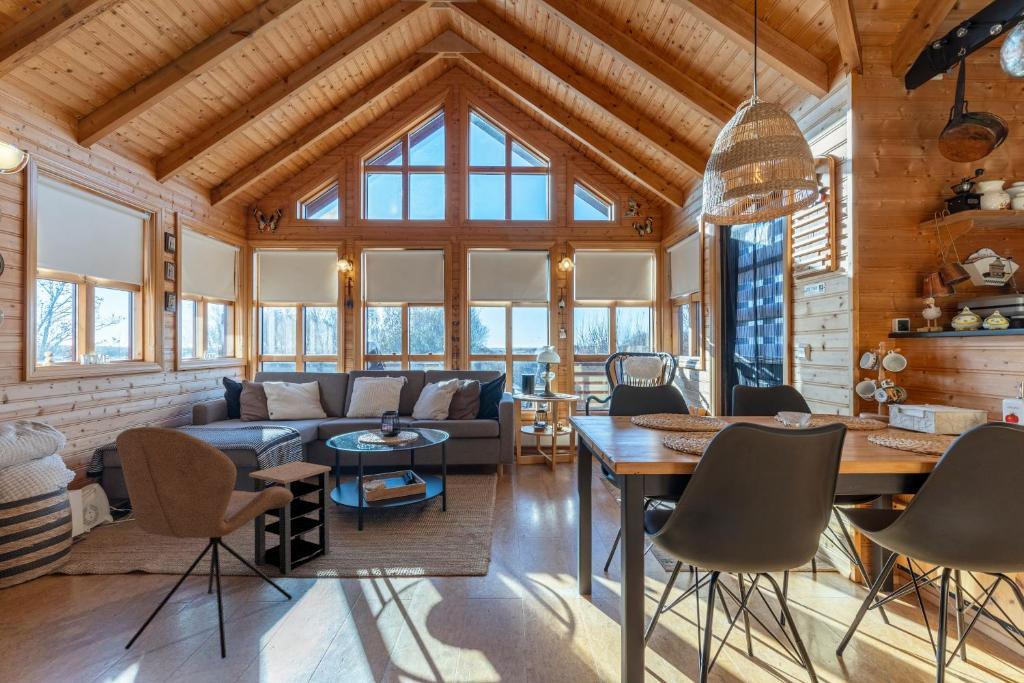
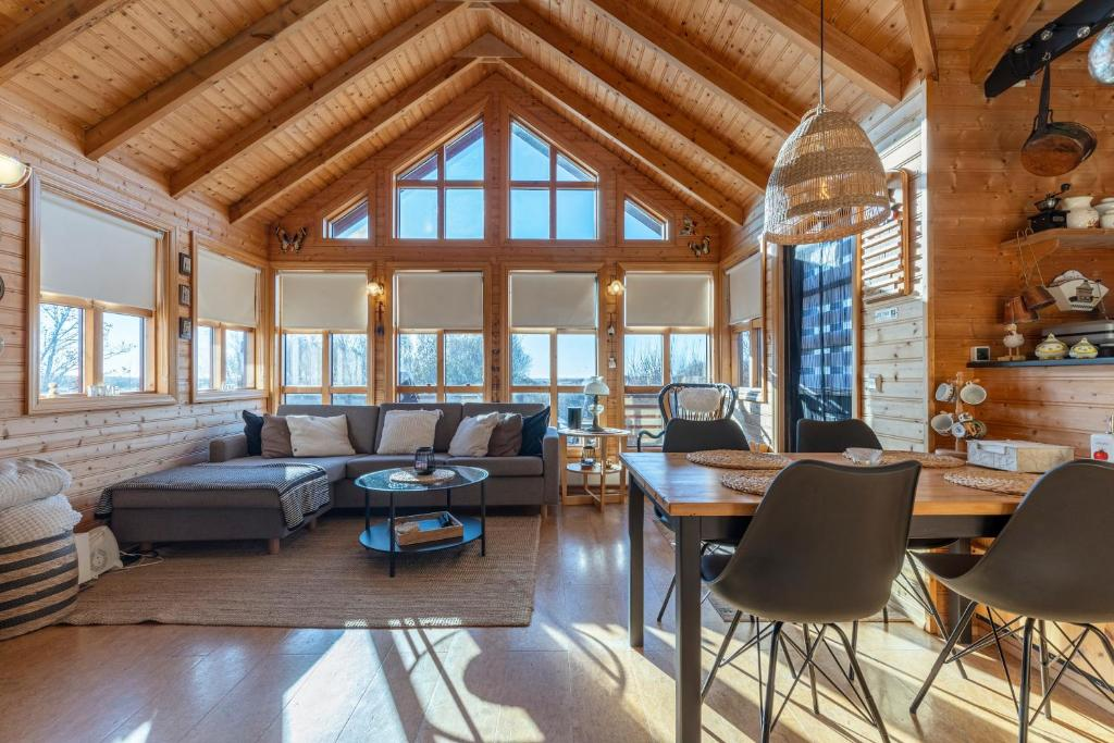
- chair [115,426,293,660]
- side table [248,460,332,575]
